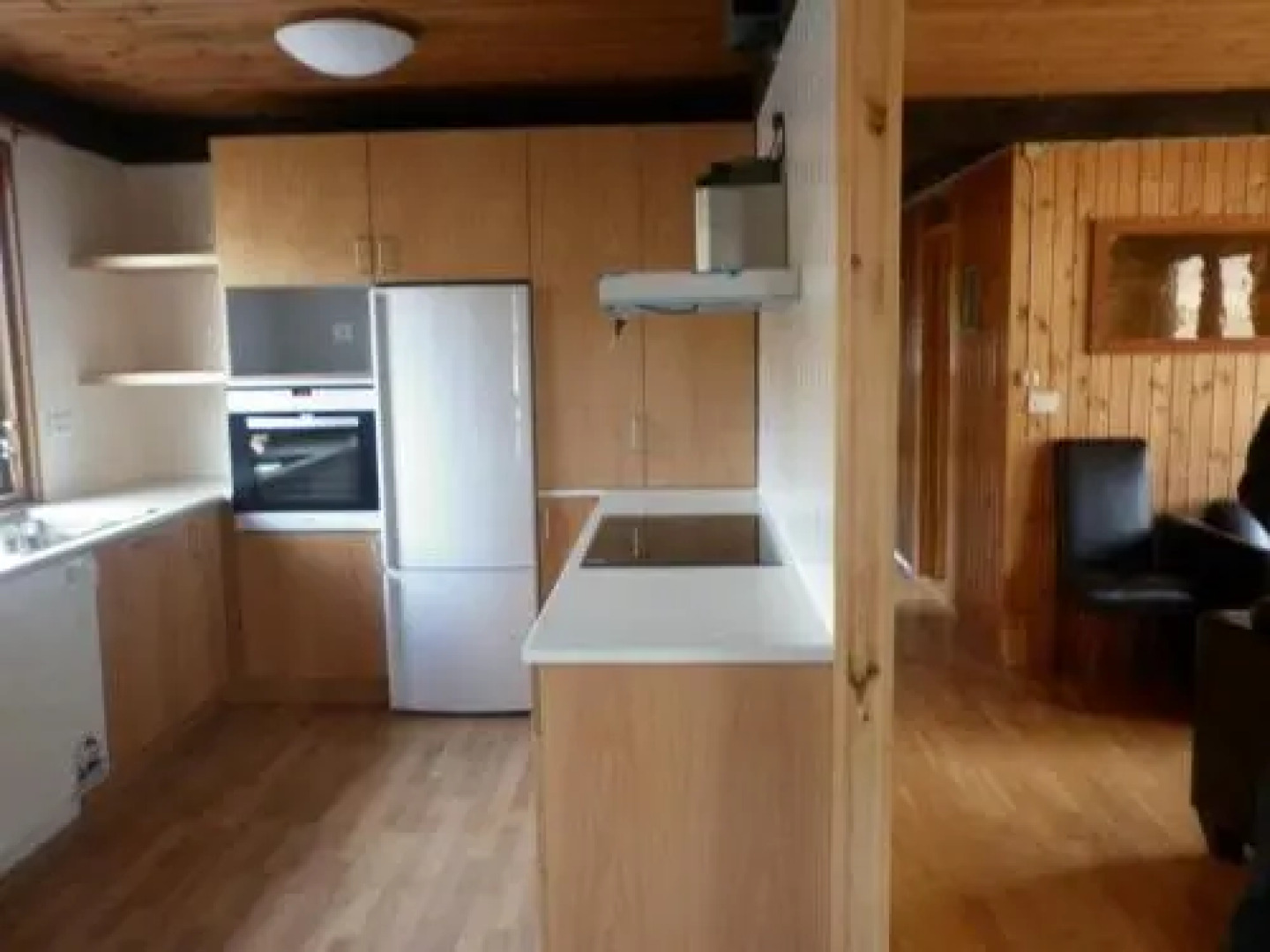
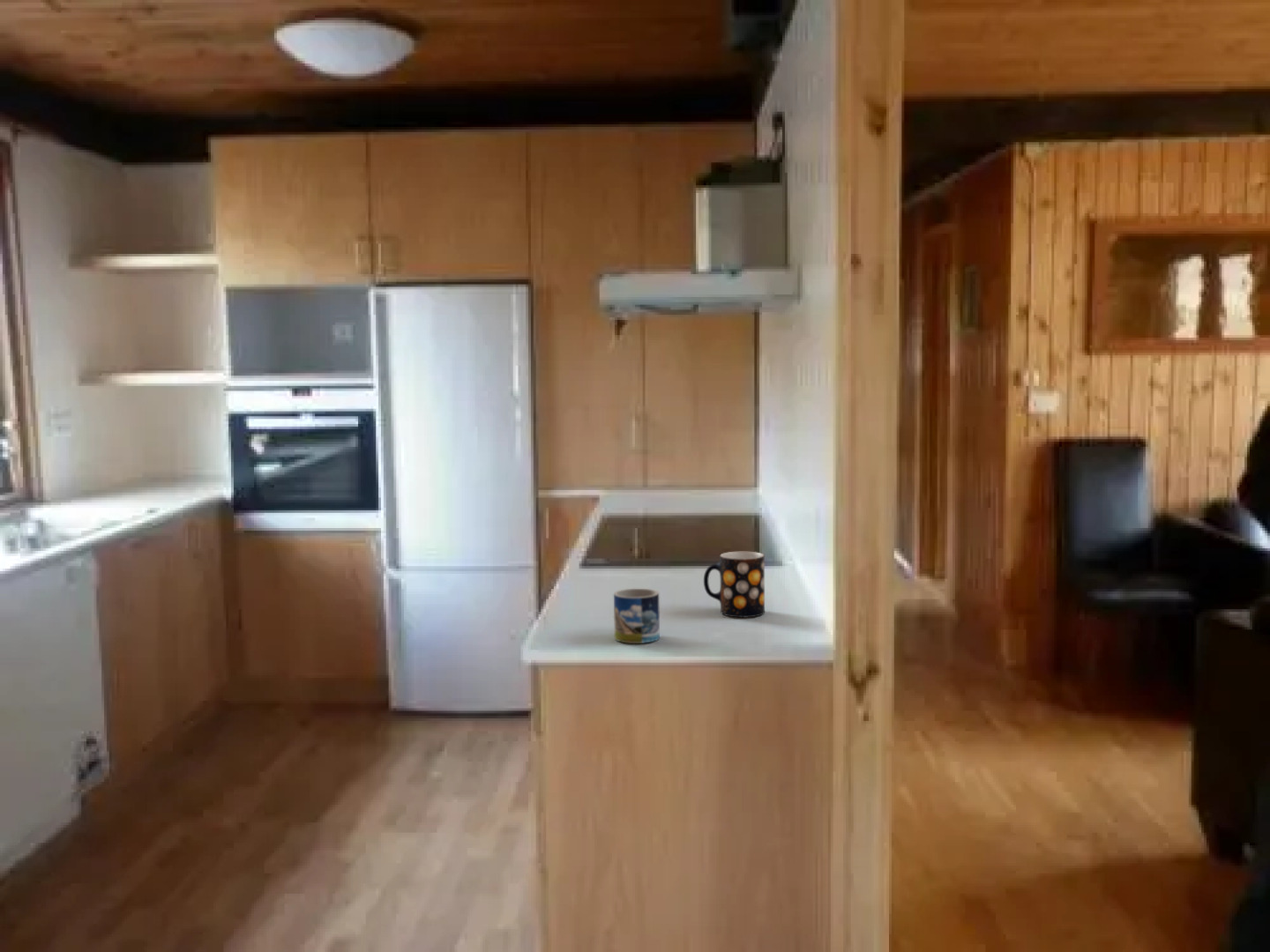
+ mug [613,588,661,644]
+ mug [703,551,766,618]
